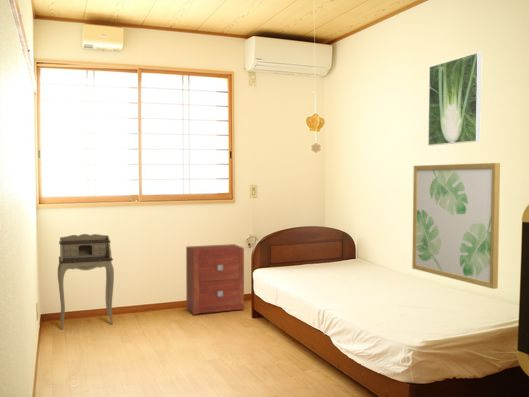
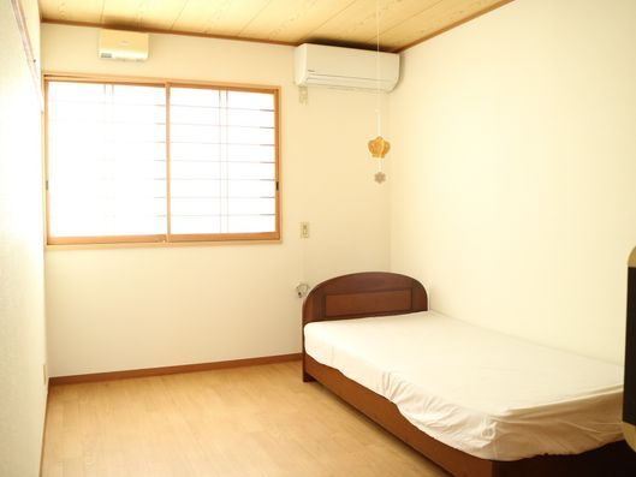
- nightstand [185,243,245,316]
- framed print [427,51,483,147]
- desk [57,233,115,330]
- wall art [411,162,501,290]
